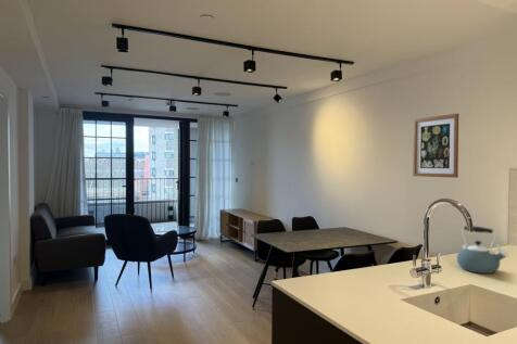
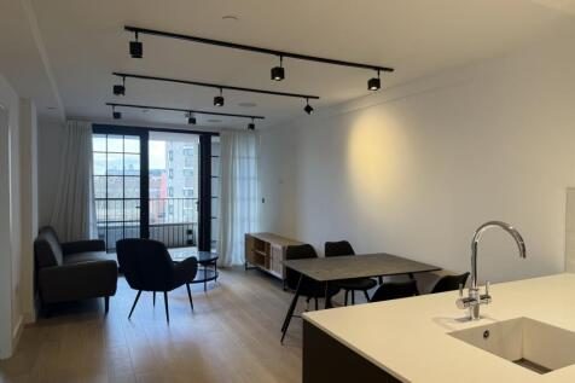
- wall art [412,113,459,179]
- kettle [455,225,509,275]
